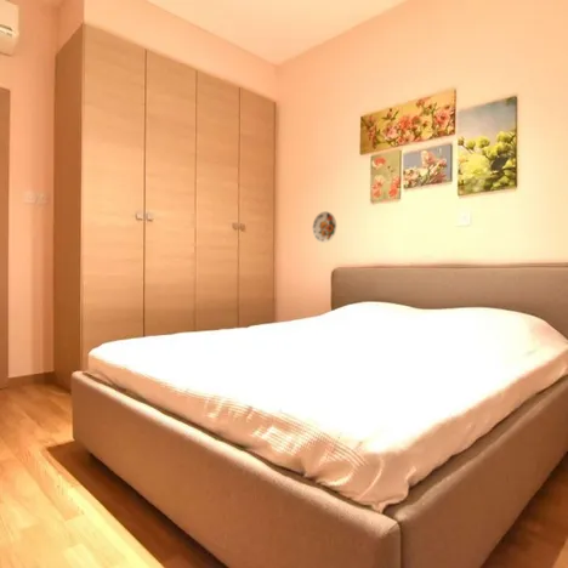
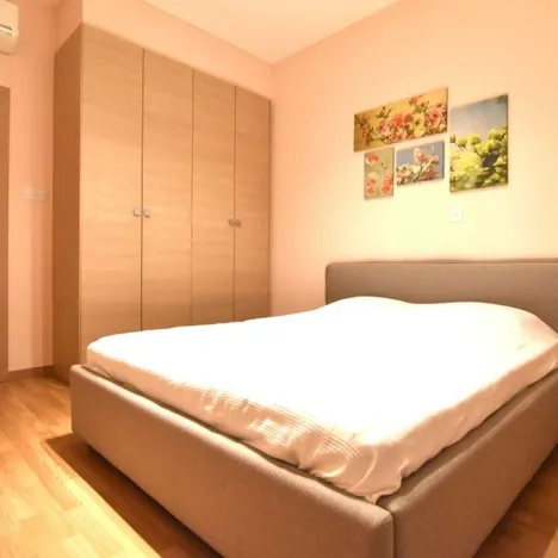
- decorative plate [311,210,337,244]
